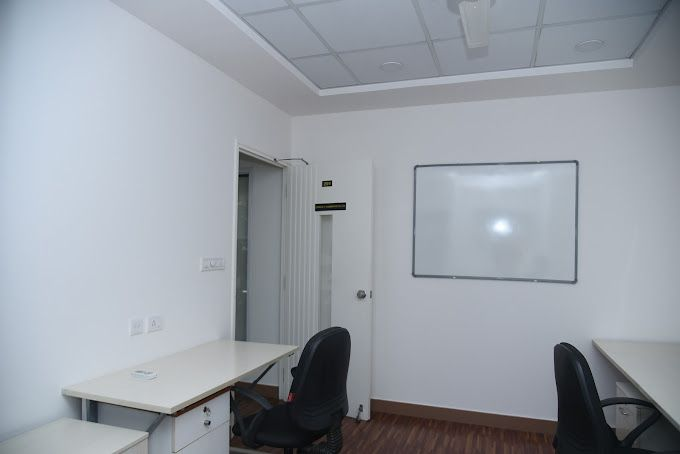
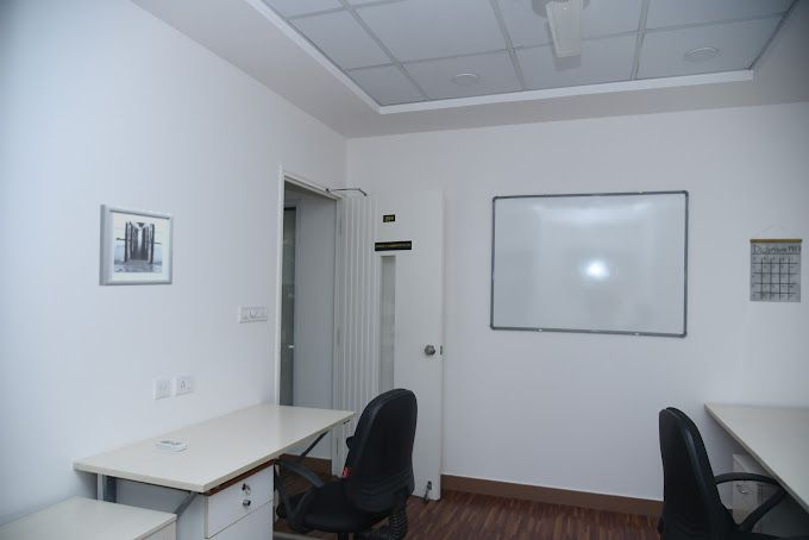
+ wall art [98,203,175,287]
+ calendar [748,225,803,303]
